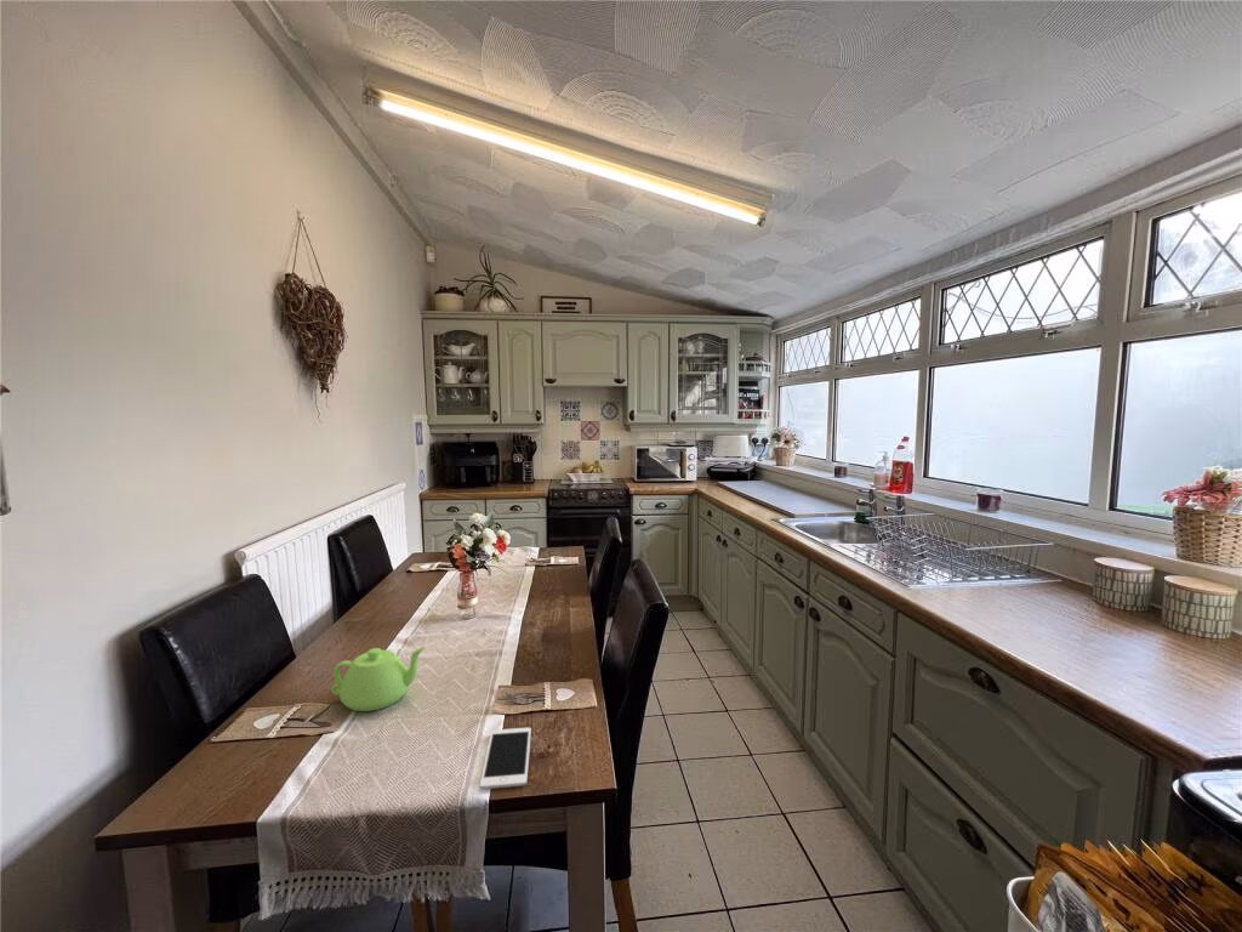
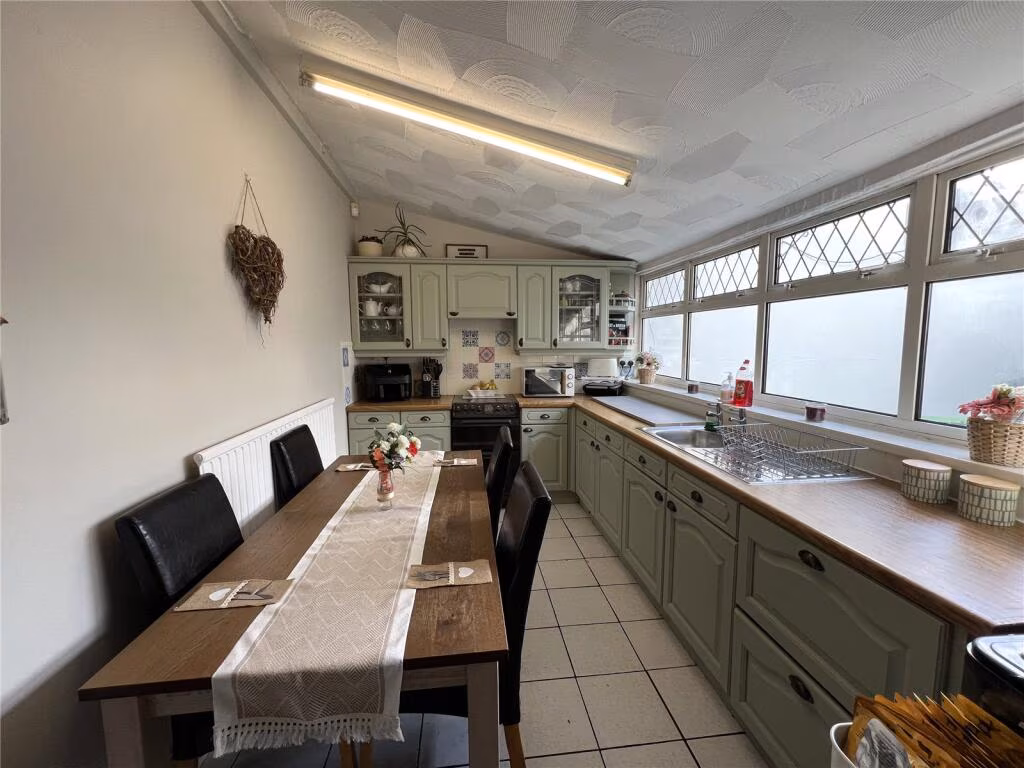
- cell phone [478,727,532,790]
- teapot [330,646,427,712]
